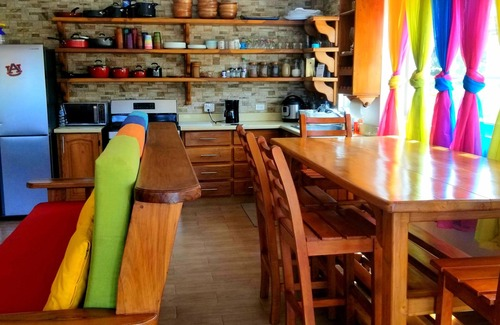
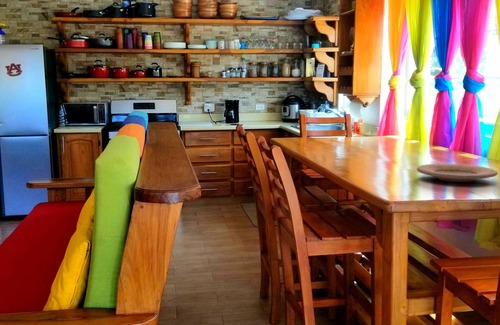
+ plate [416,163,499,183]
